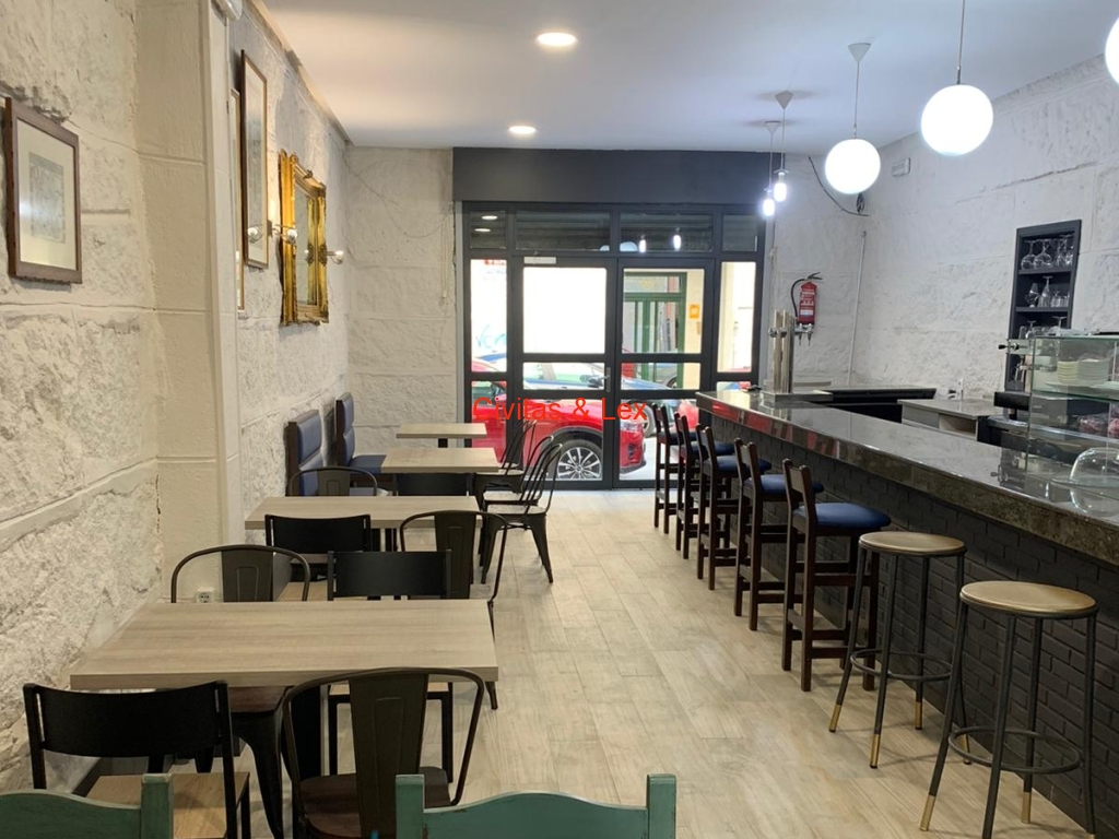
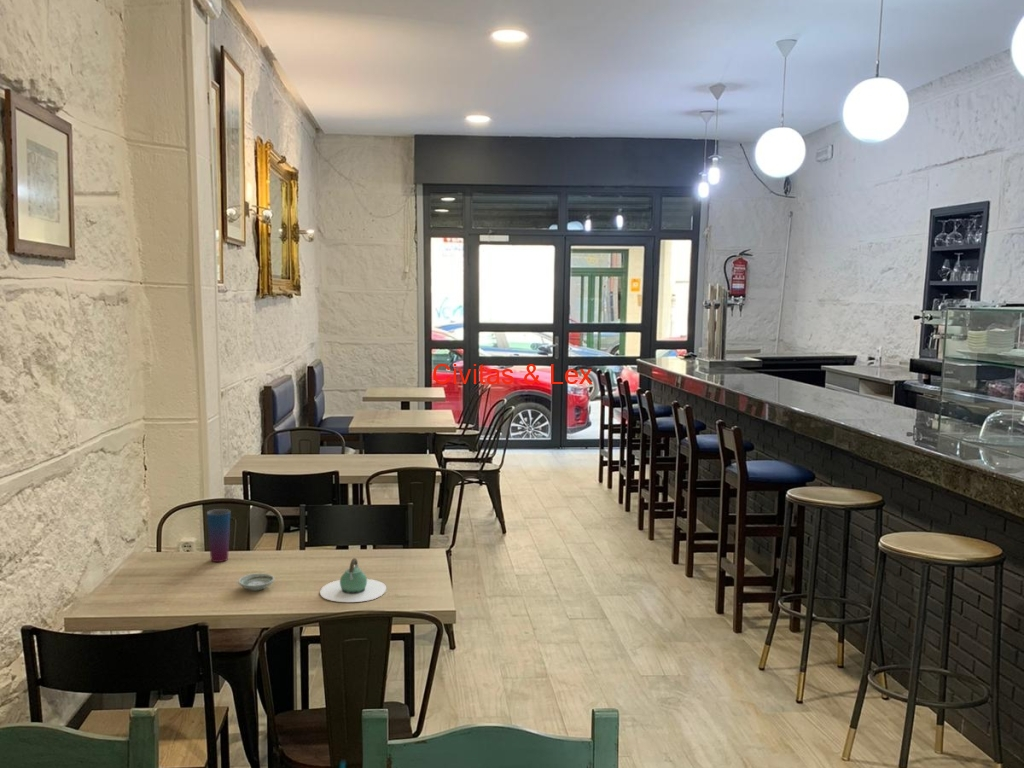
+ teapot [319,557,387,603]
+ cup [206,508,231,563]
+ saucer [237,572,275,592]
